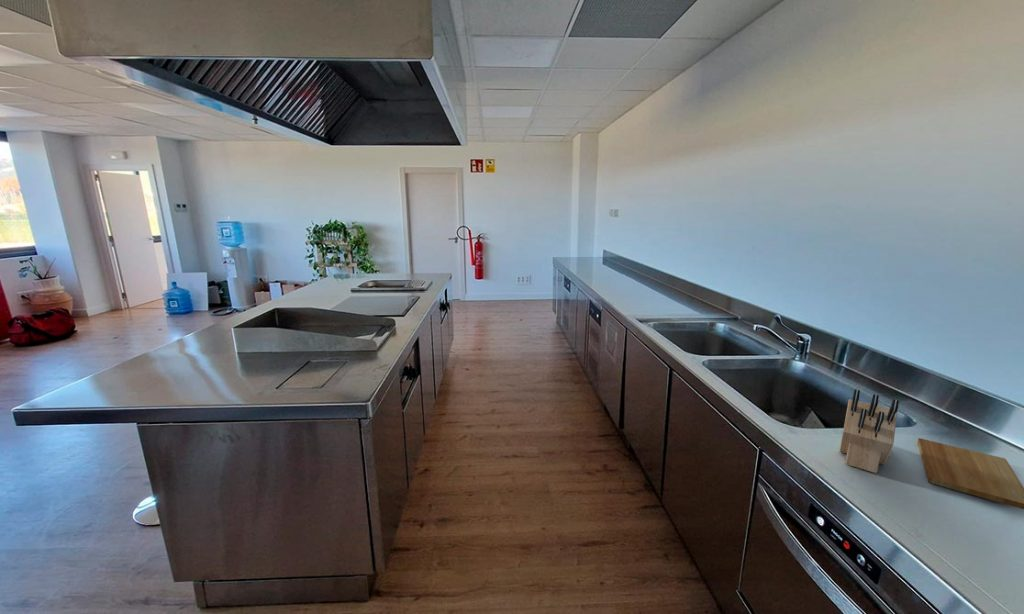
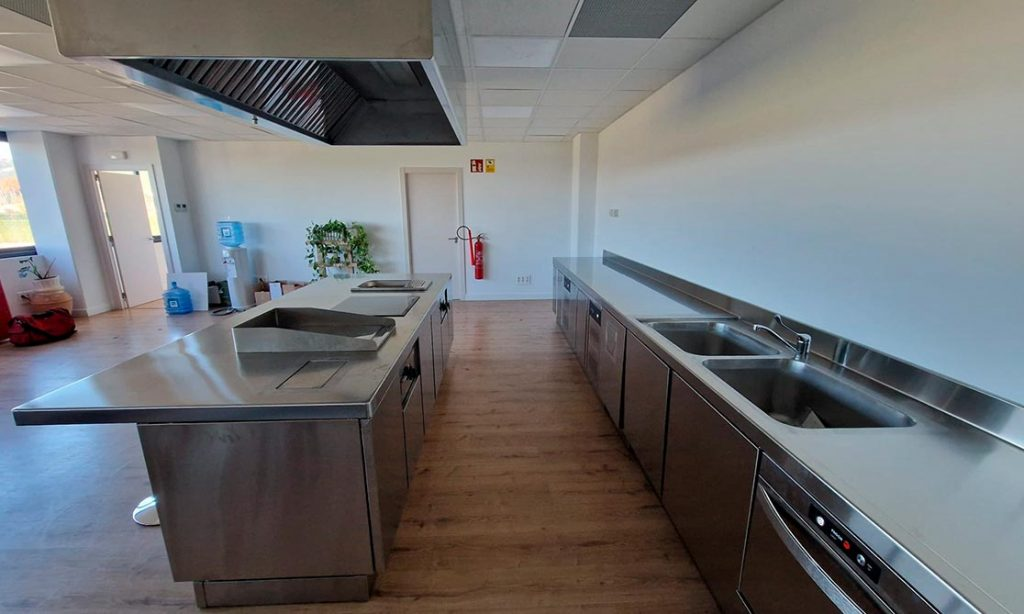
- cutting board [917,437,1024,510]
- knife block [839,388,900,474]
